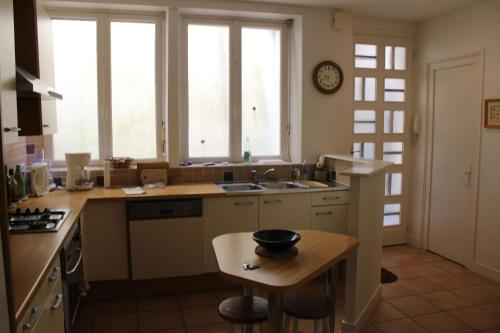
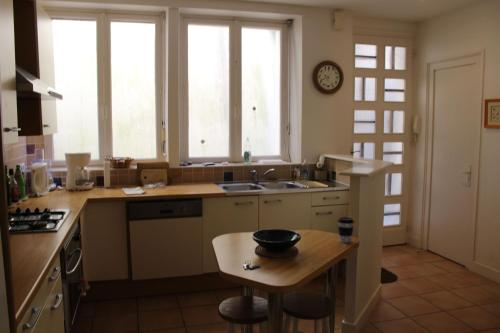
+ coffee cup [337,216,355,243]
